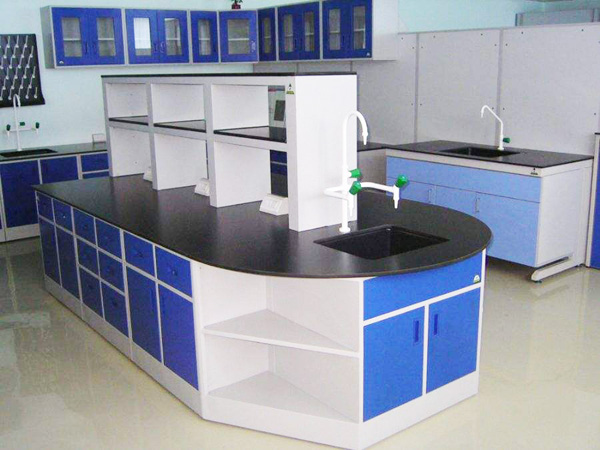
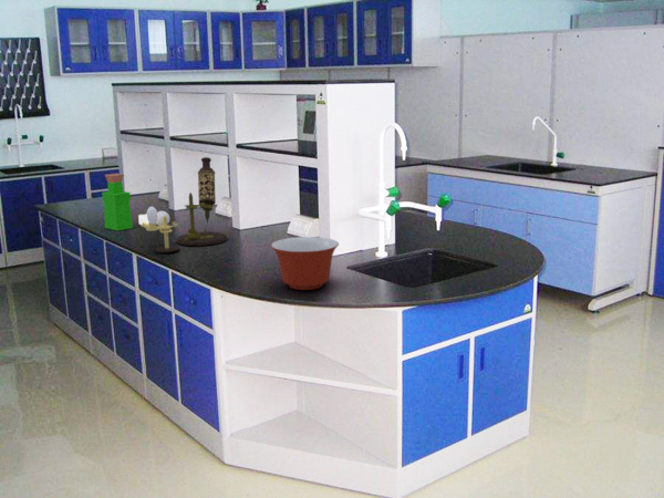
+ mixing bowl [270,236,340,291]
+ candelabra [137,156,229,253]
+ bottle [101,173,134,231]
